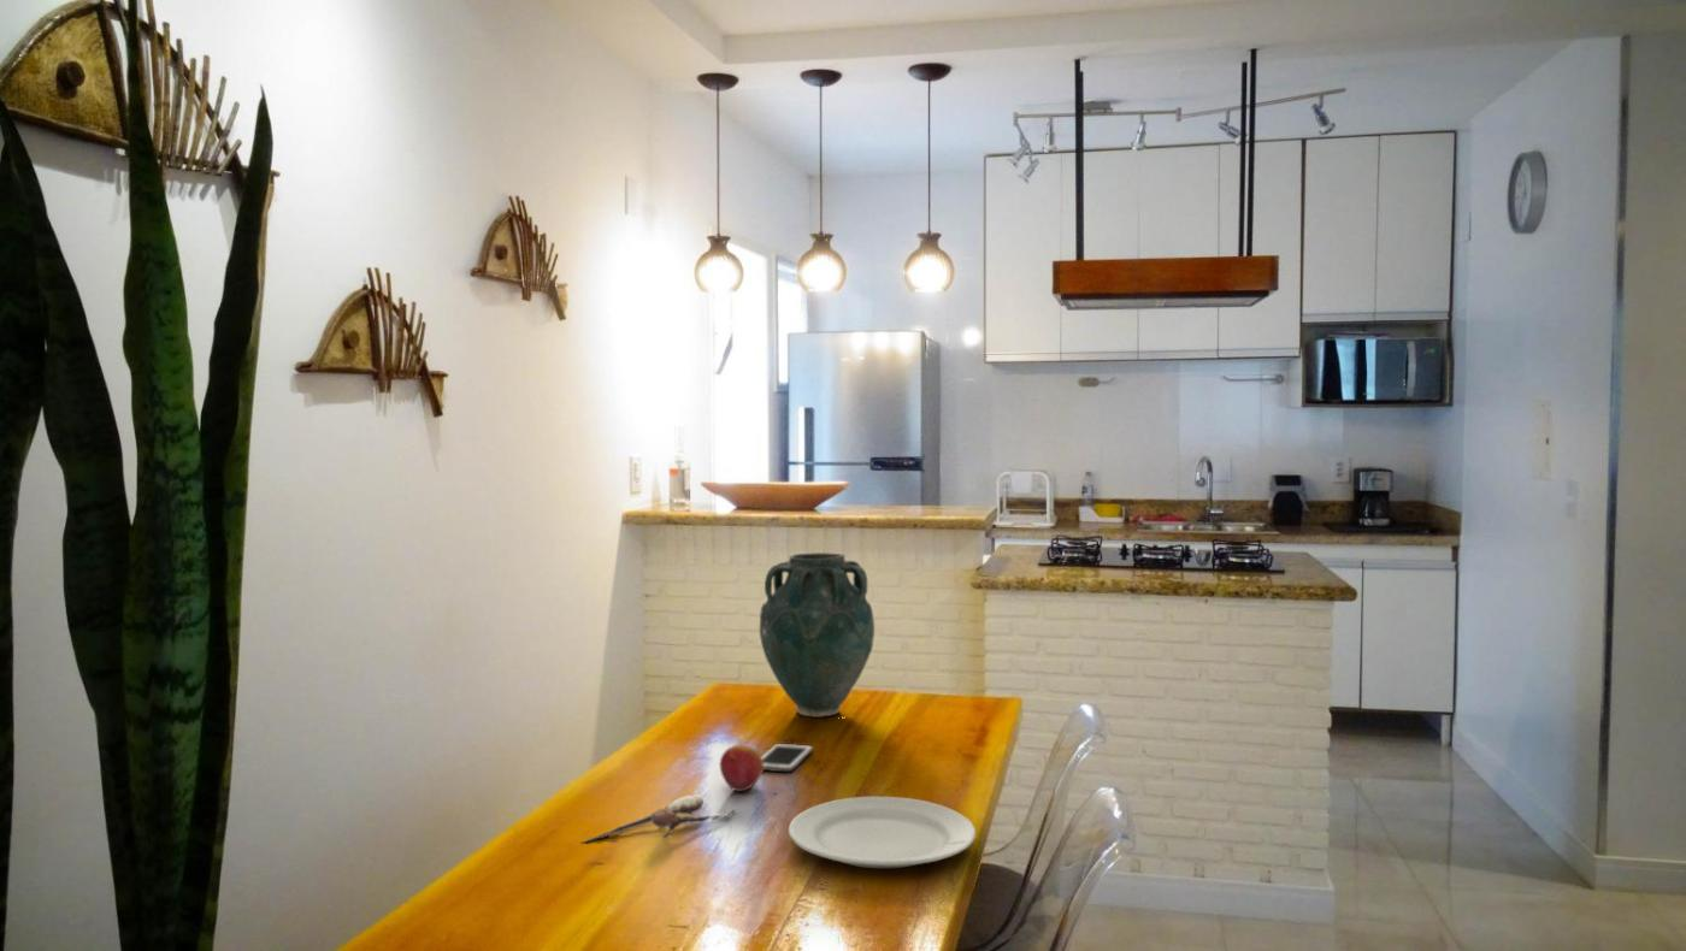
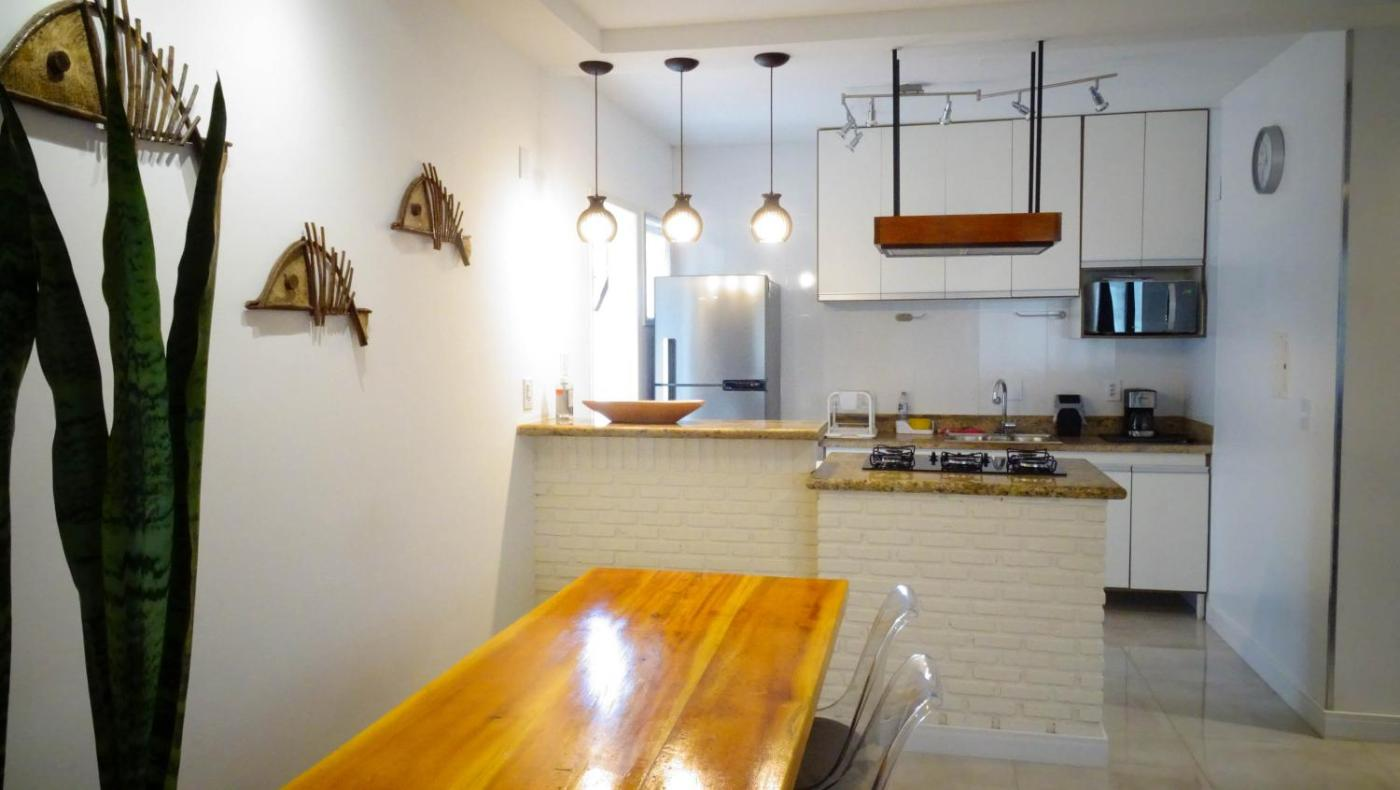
- spoon [582,793,738,844]
- chinaware [788,796,977,869]
- cell phone [760,743,814,773]
- vase [759,551,876,719]
- fruit [719,743,765,792]
